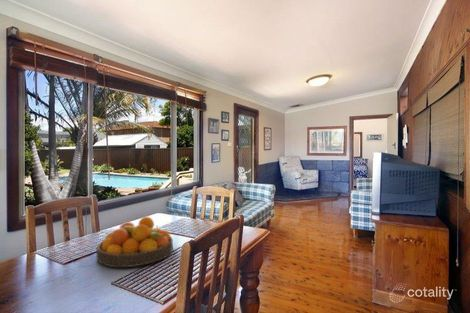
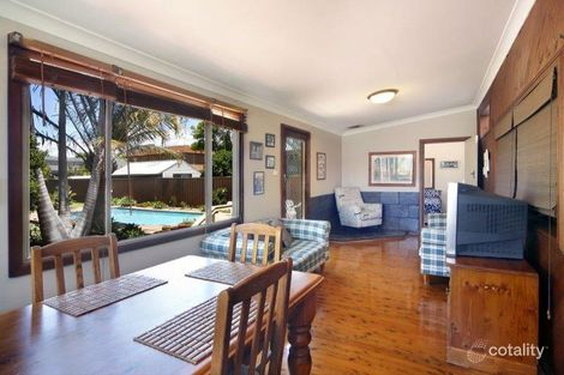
- fruit bowl [95,216,174,268]
